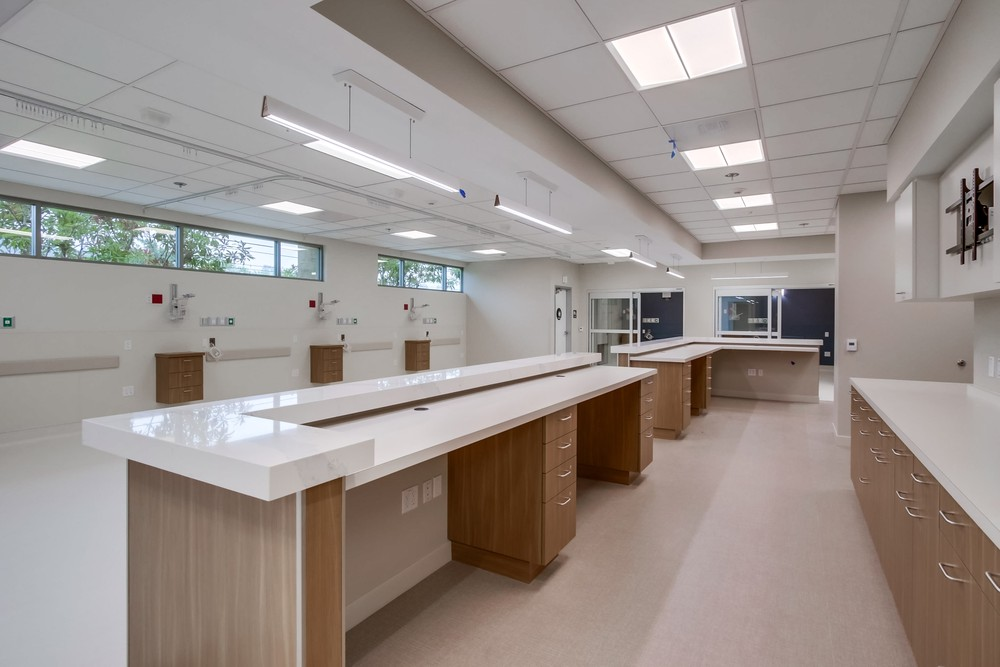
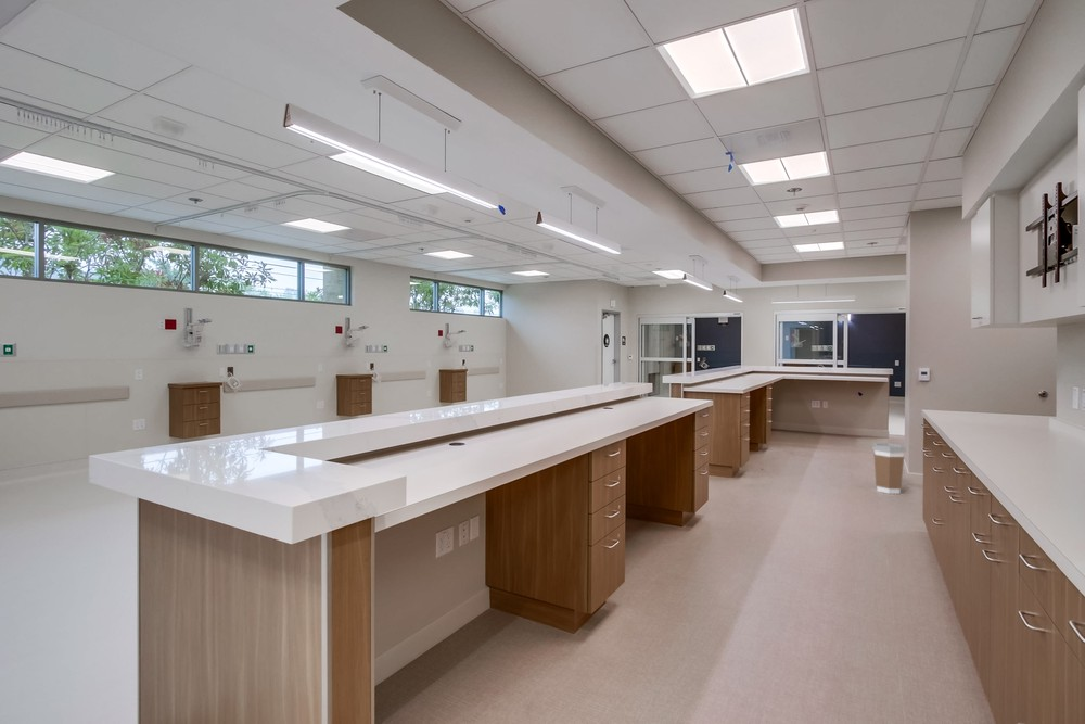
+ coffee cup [871,442,907,495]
